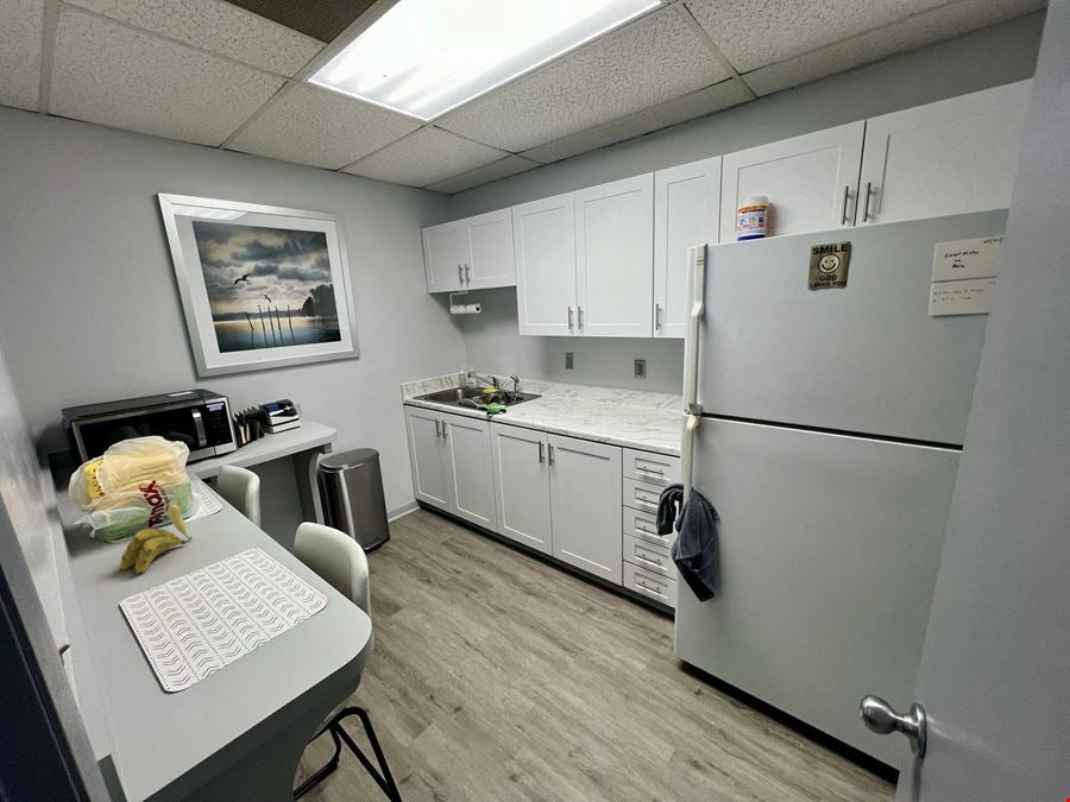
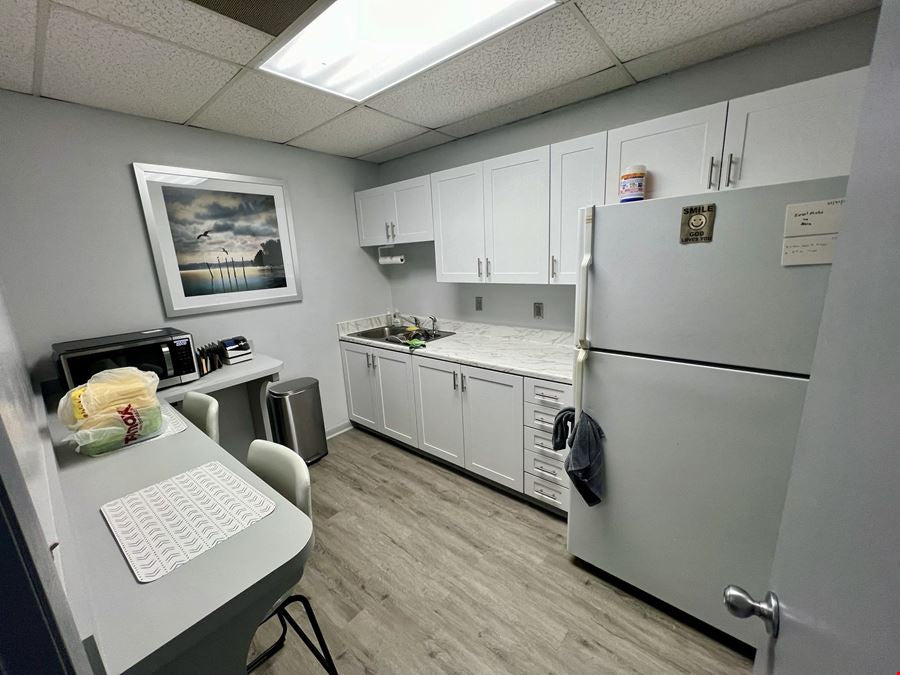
- banana [118,504,194,575]
